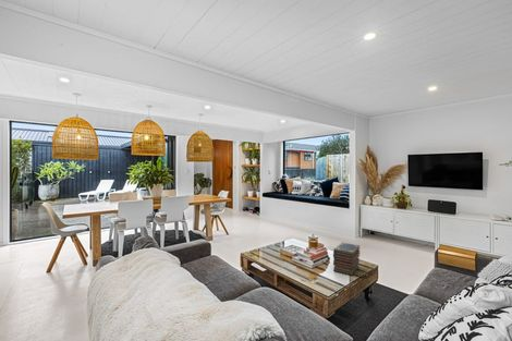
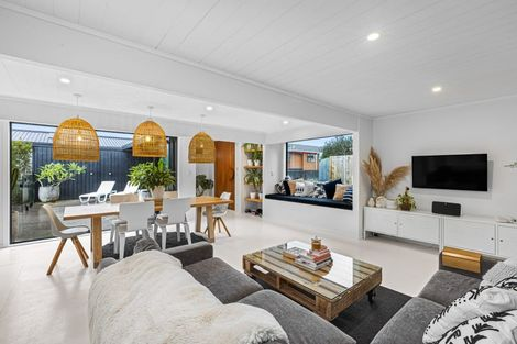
- book stack [332,242,362,277]
